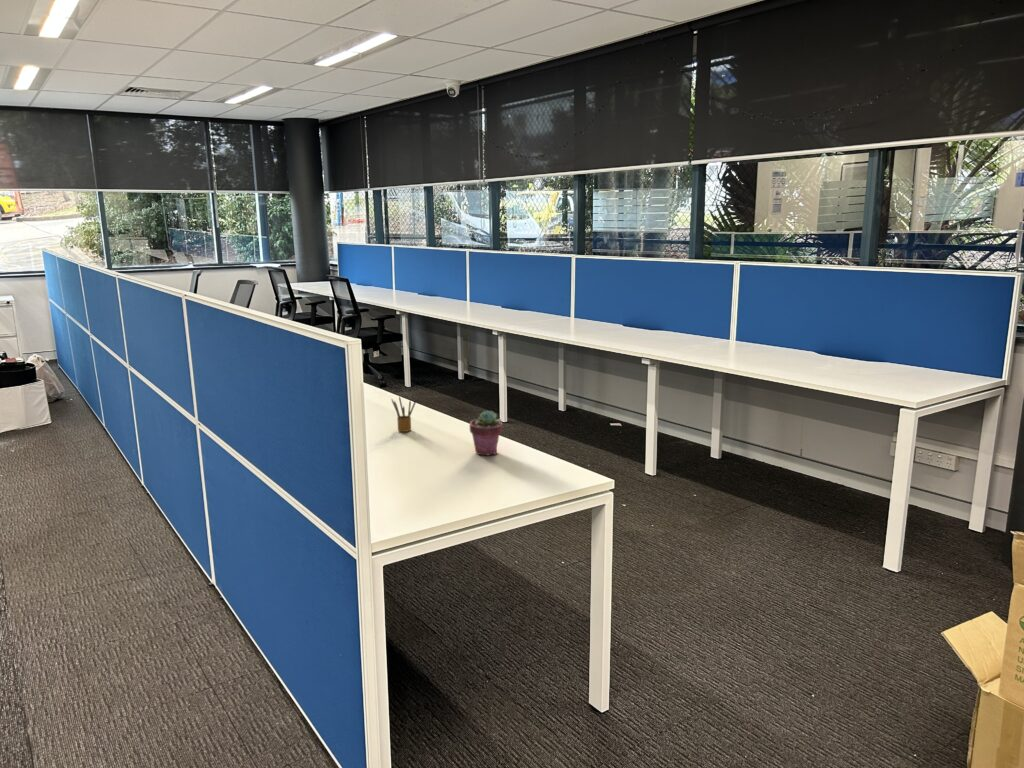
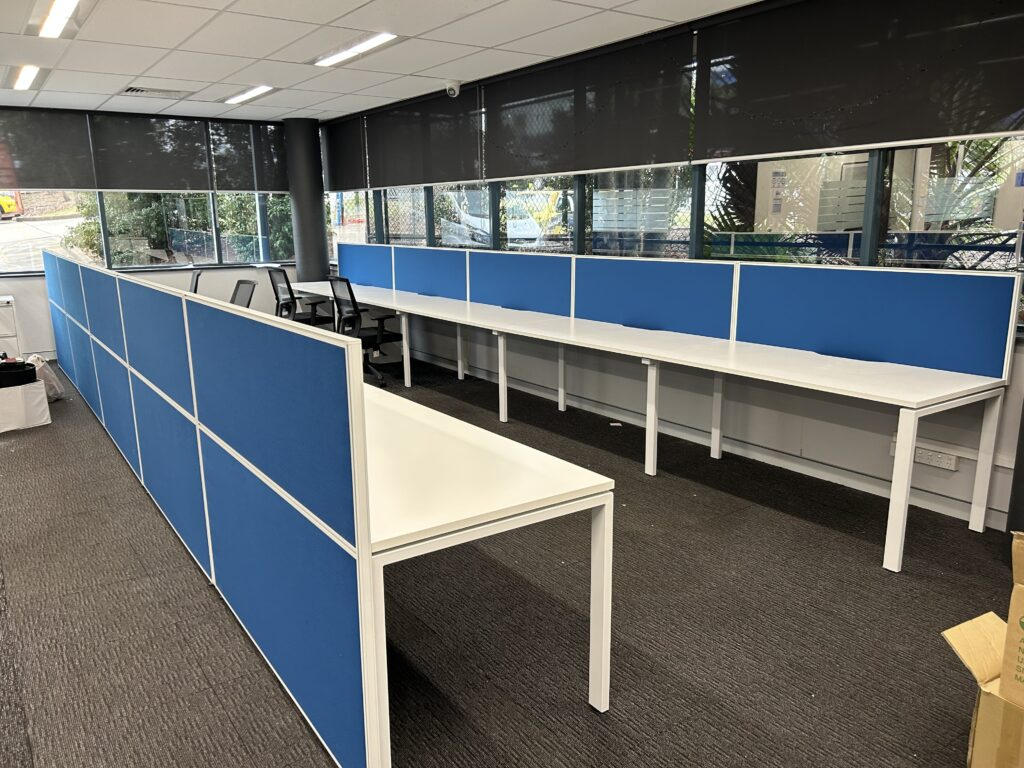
- potted succulent [469,410,503,456]
- pencil box [390,395,418,433]
